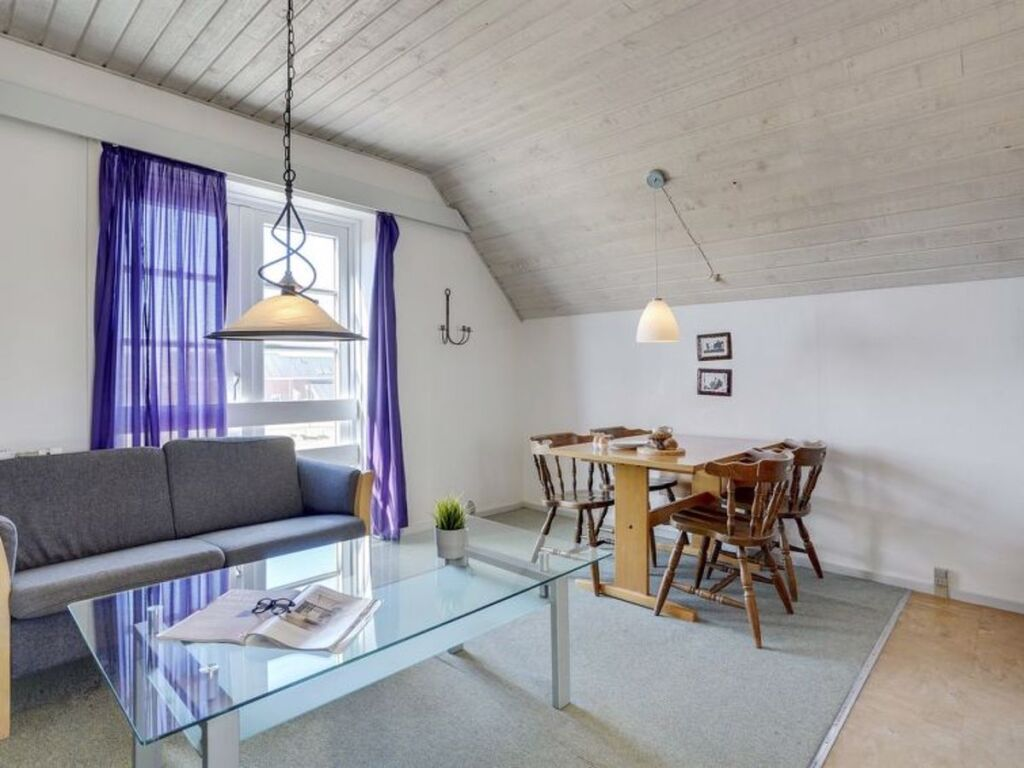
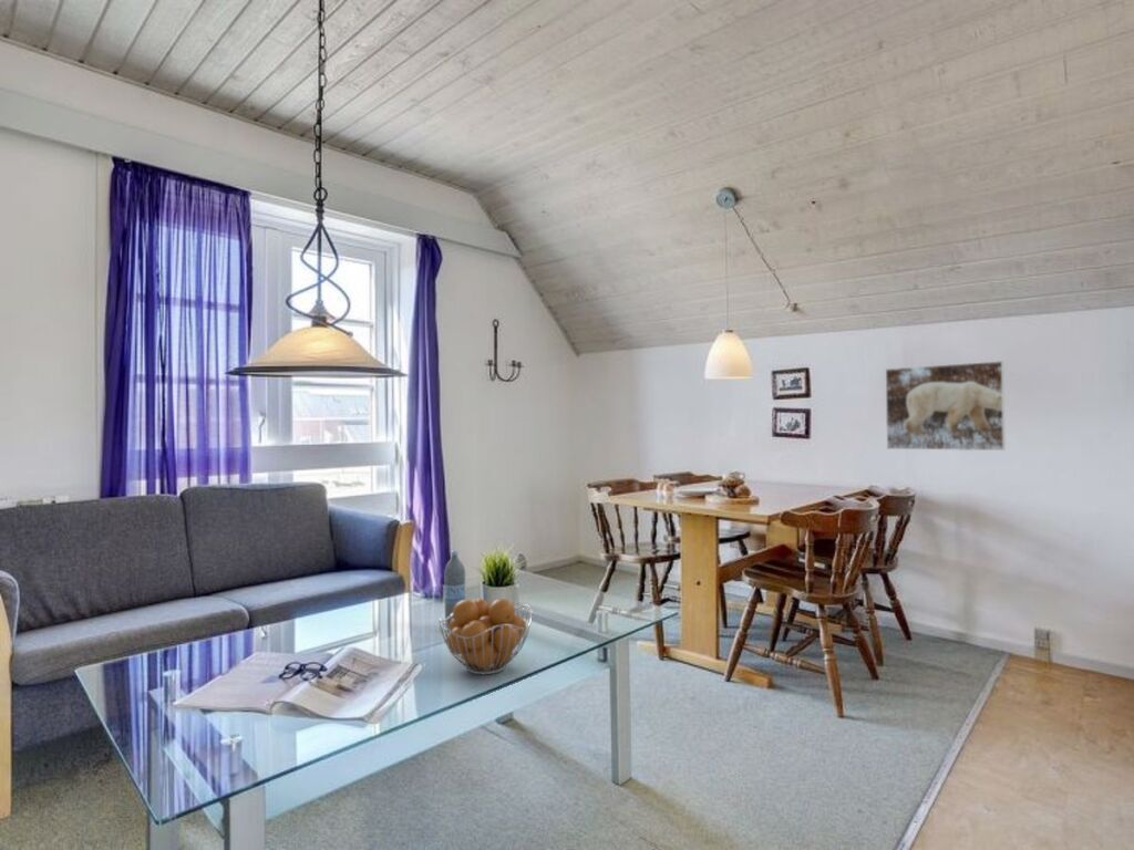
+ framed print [885,360,1007,452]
+ water bottle [443,549,467,625]
+ fruit basket [437,598,533,676]
